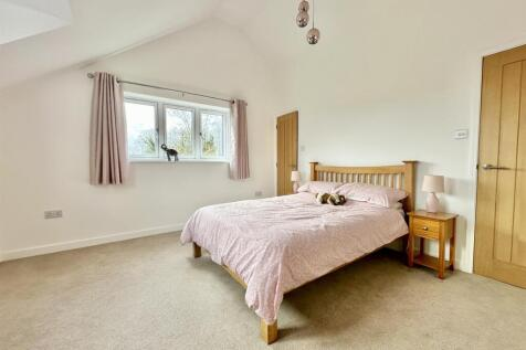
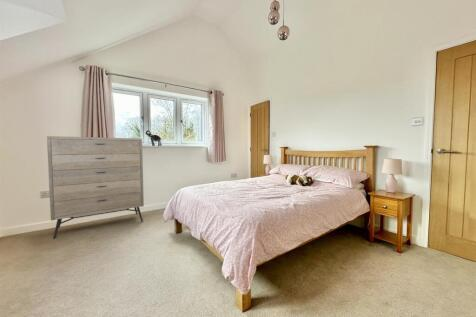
+ dresser [46,135,145,240]
